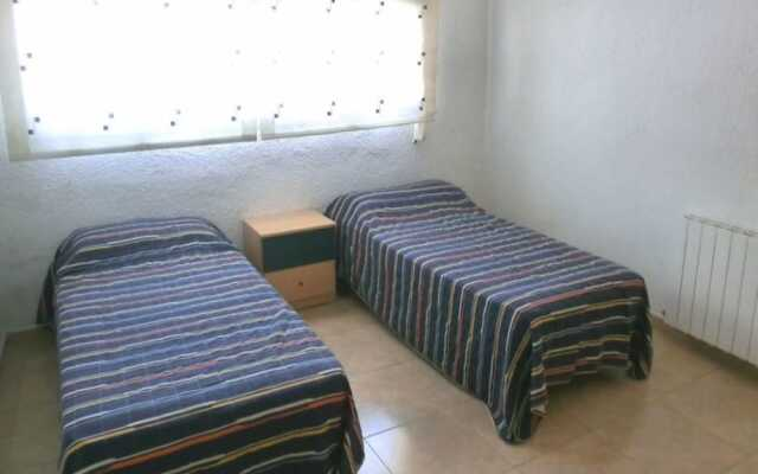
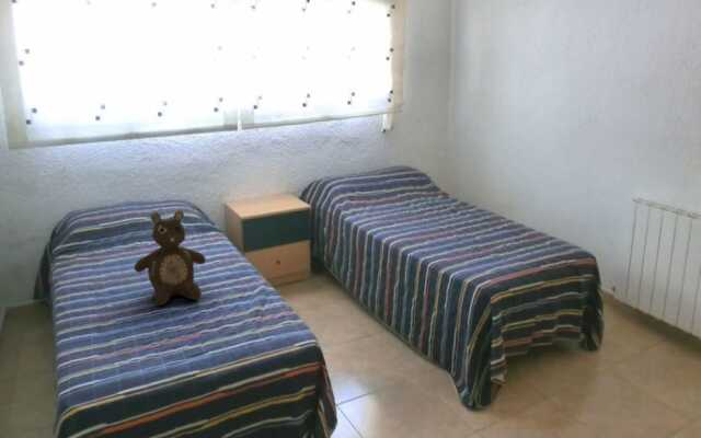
+ teddy bear [133,210,207,307]
